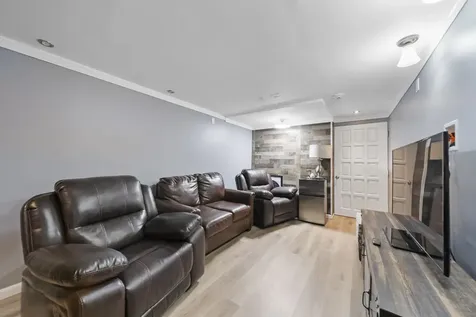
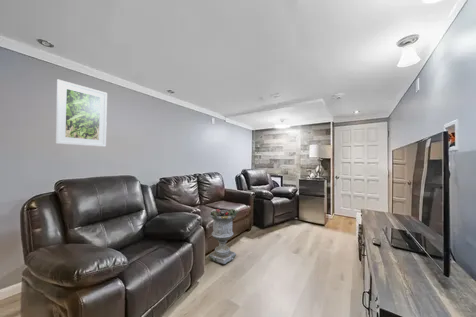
+ planter [208,208,239,265]
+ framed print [54,79,108,148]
